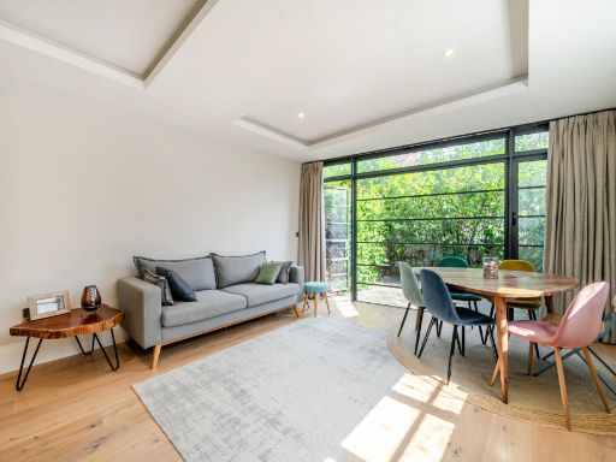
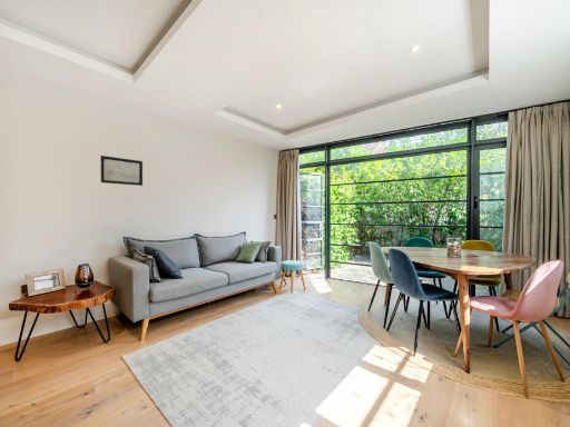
+ wall art [99,155,144,187]
